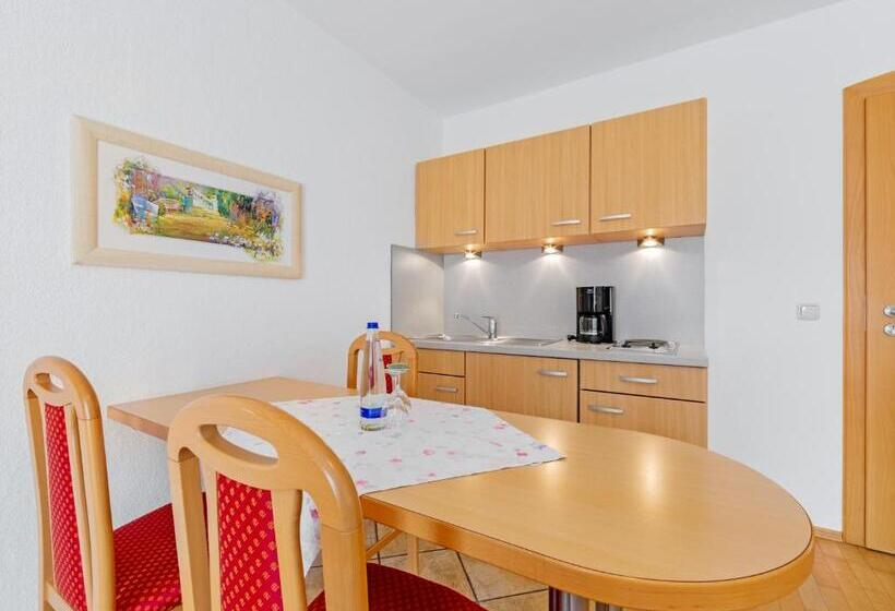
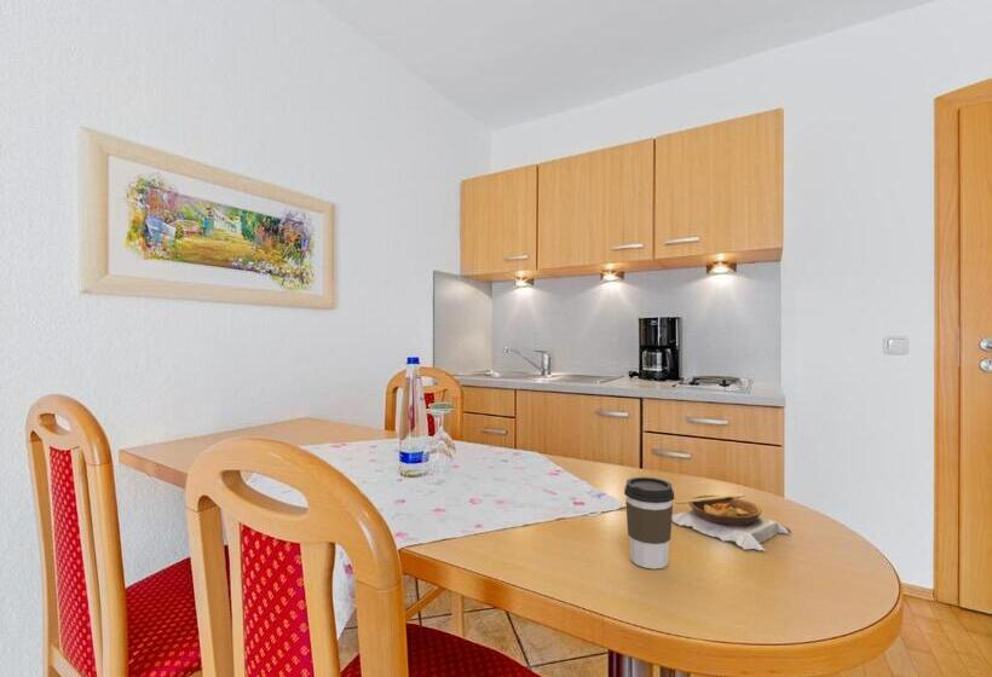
+ coffee cup [623,476,675,571]
+ soup bowl [671,492,792,551]
